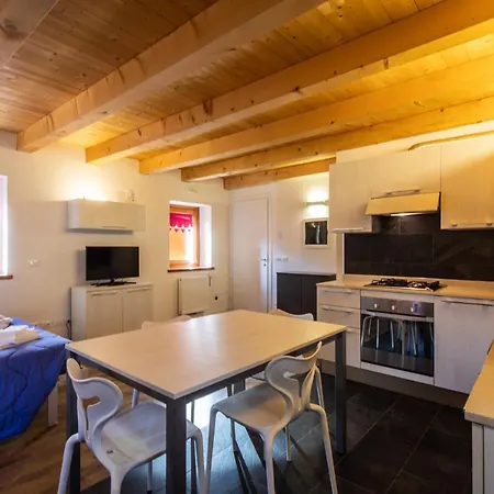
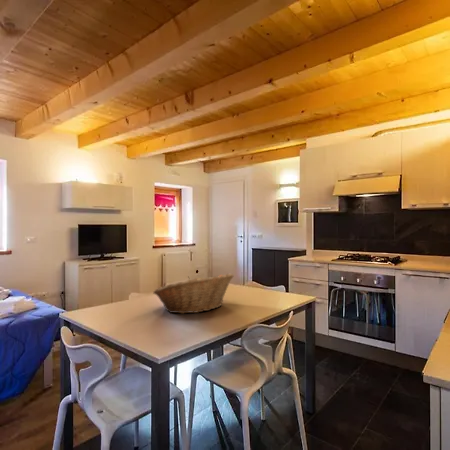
+ fruit basket [152,273,235,315]
